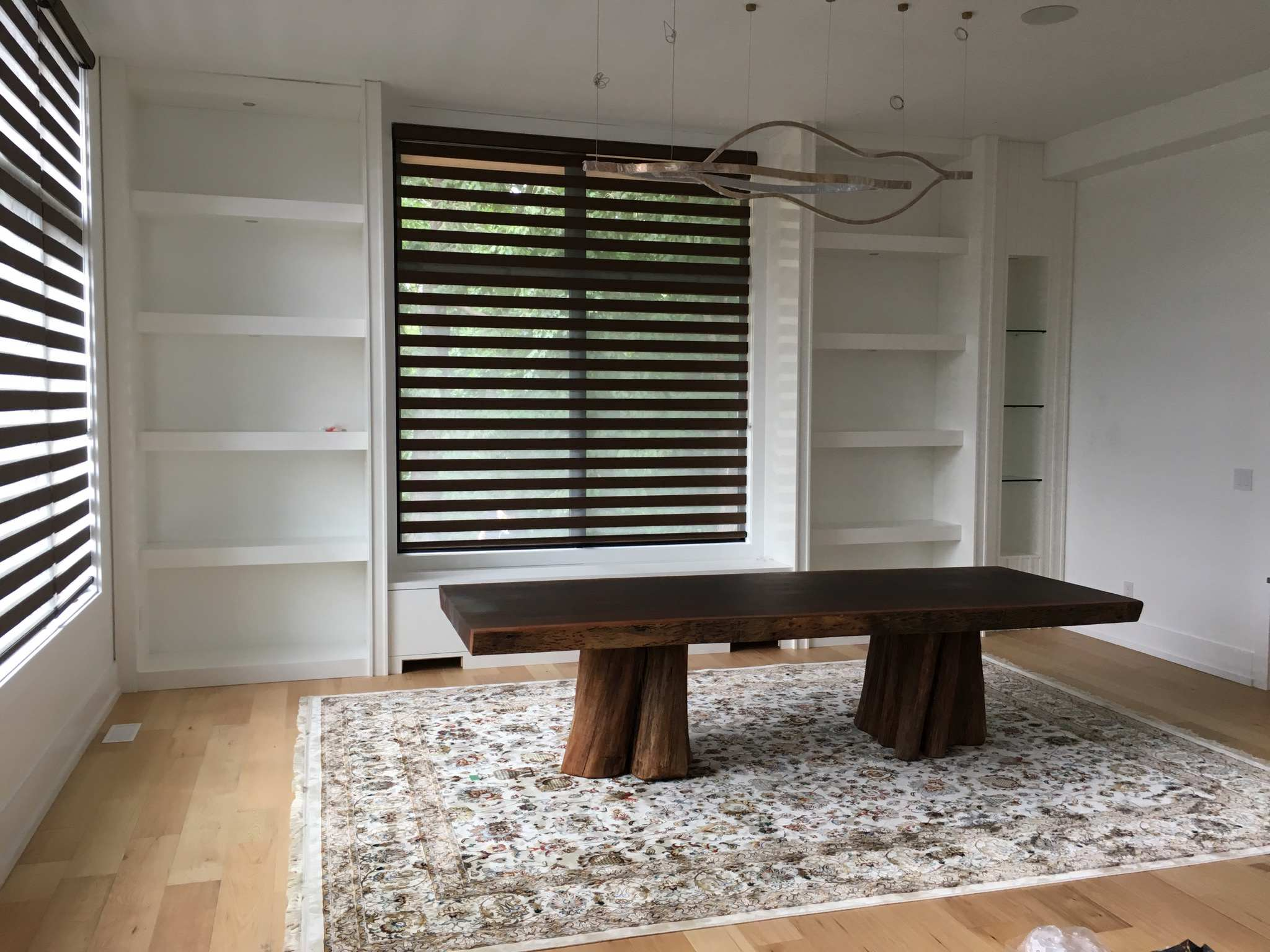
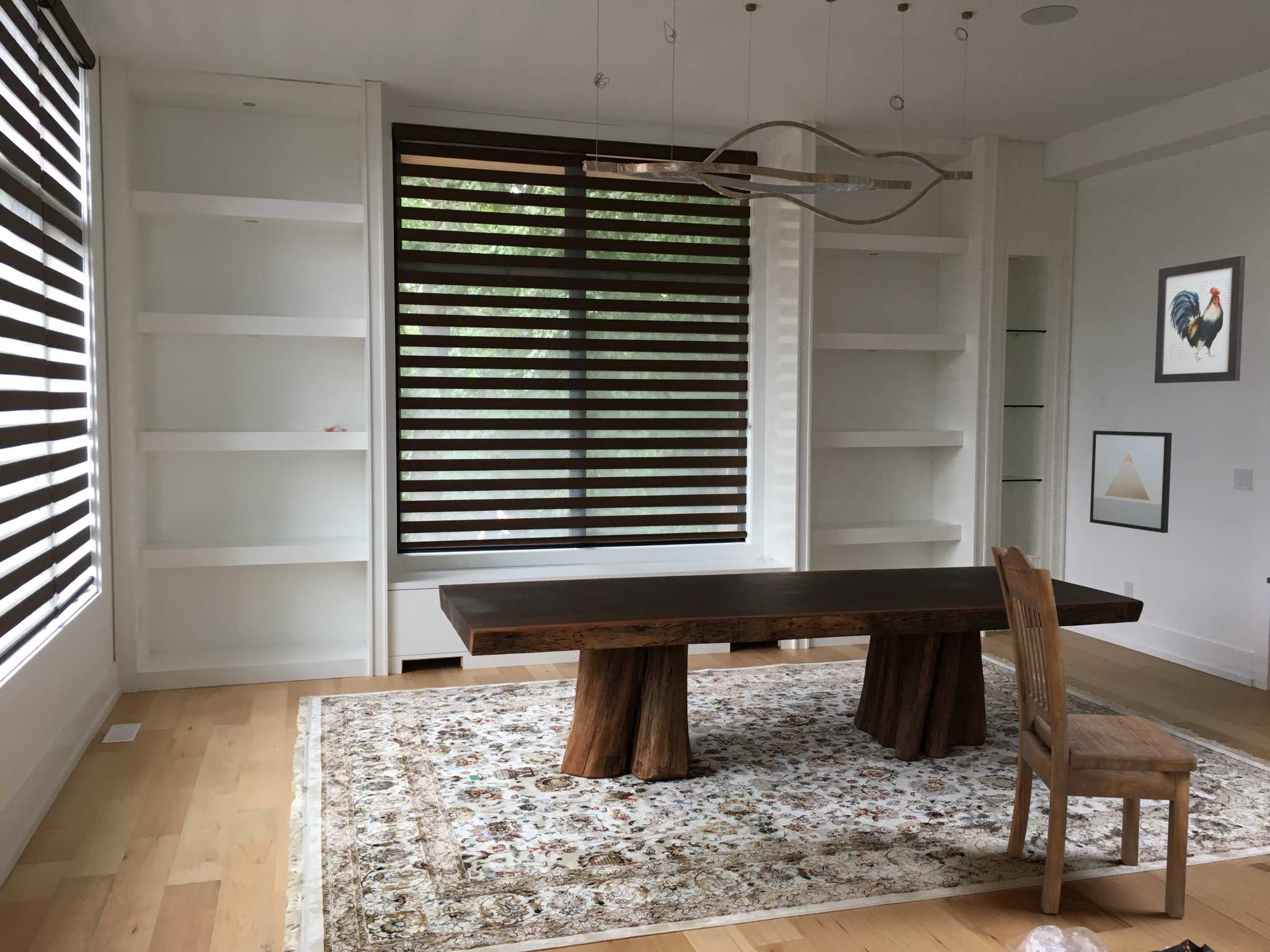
+ dining chair [991,545,1197,918]
+ wall art [1154,255,1246,384]
+ wall art [1090,430,1173,534]
